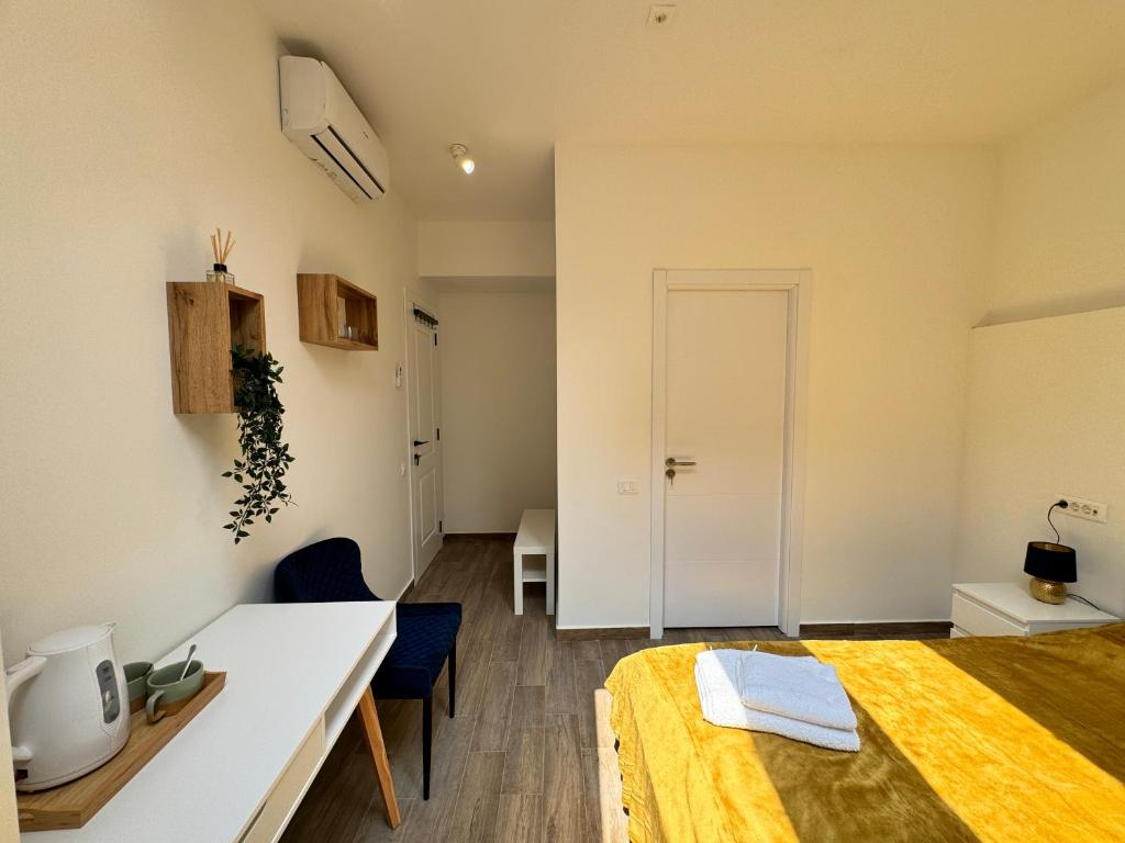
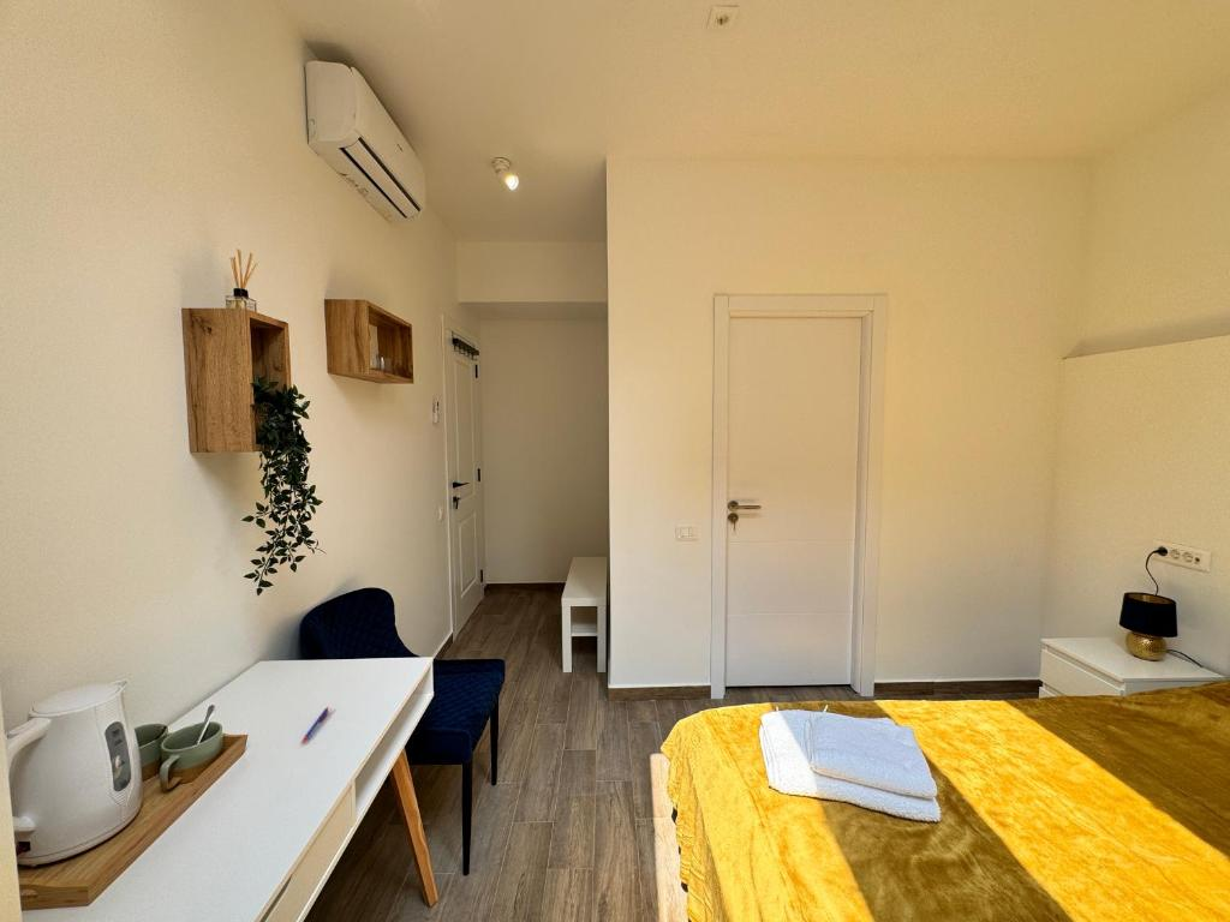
+ pen [300,706,330,746]
